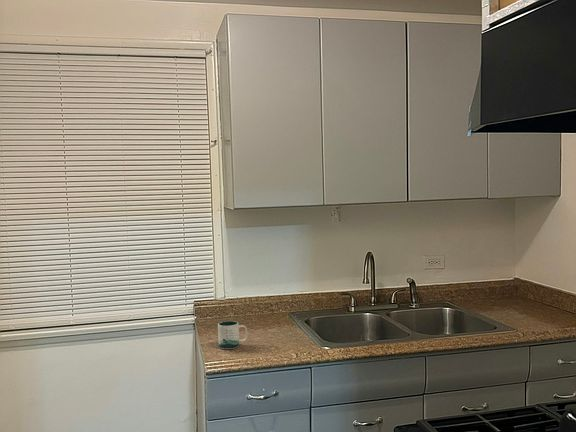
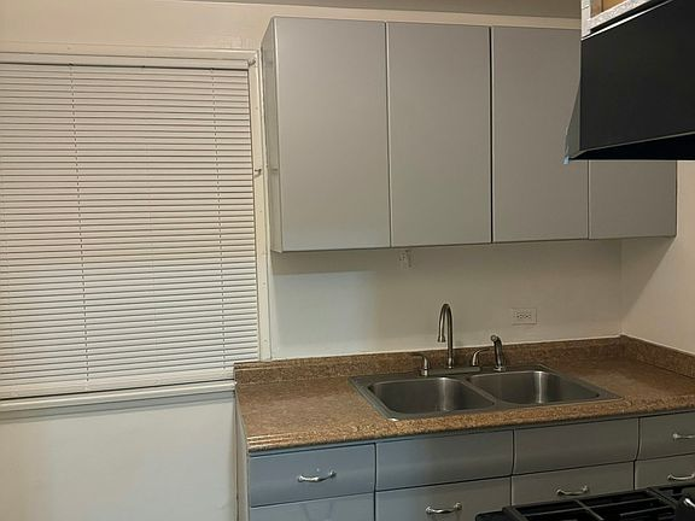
- mug [217,320,248,350]
